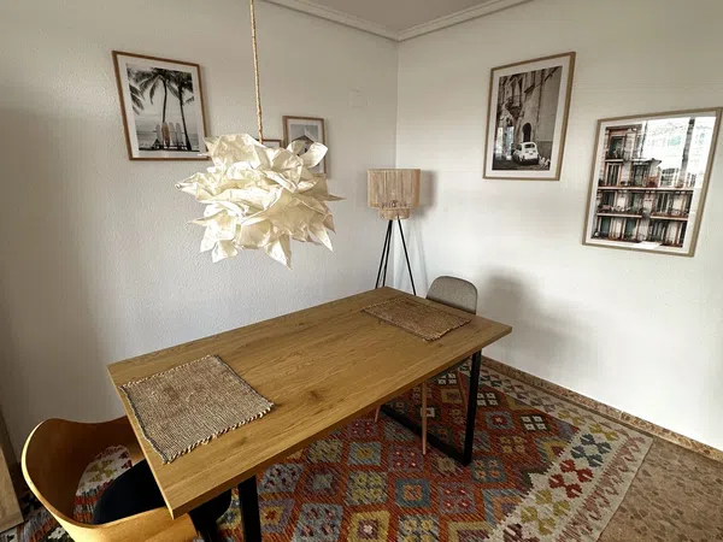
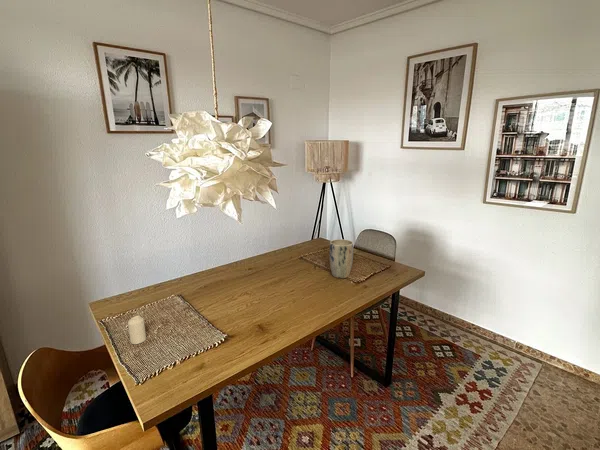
+ plant pot [328,238,354,279]
+ candle [127,315,147,345]
